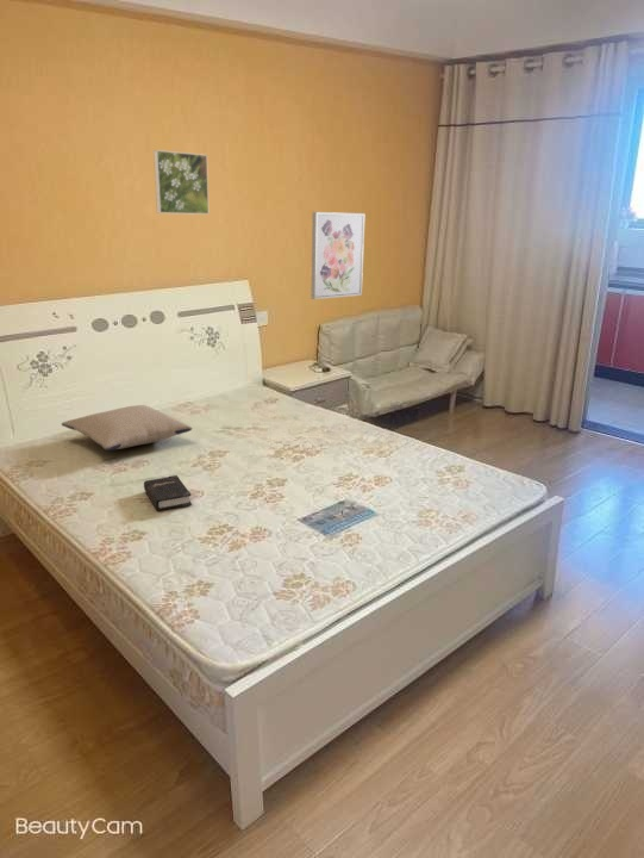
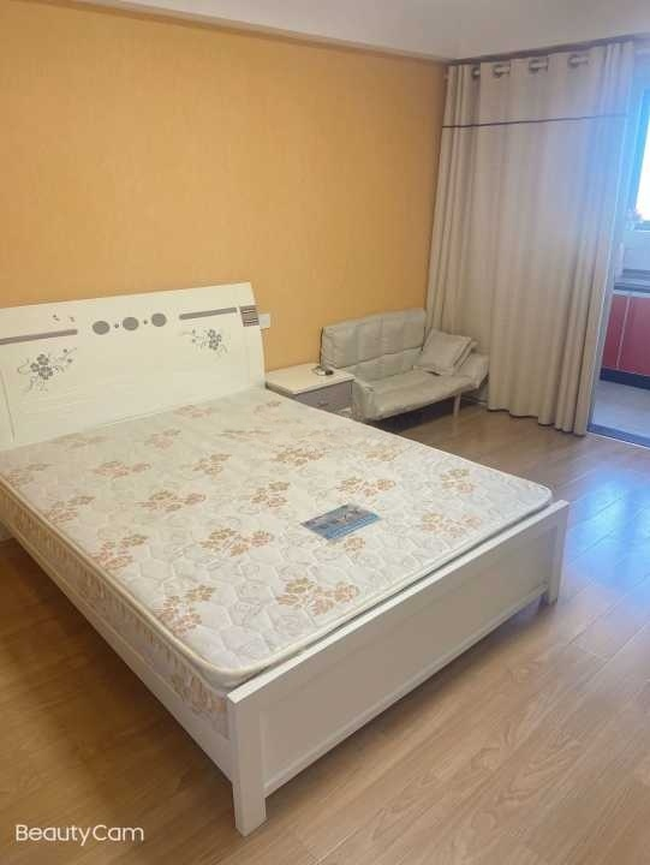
- wall art [310,211,367,300]
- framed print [152,149,210,216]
- hardback book [143,474,193,512]
- pillow [61,404,193,452]
